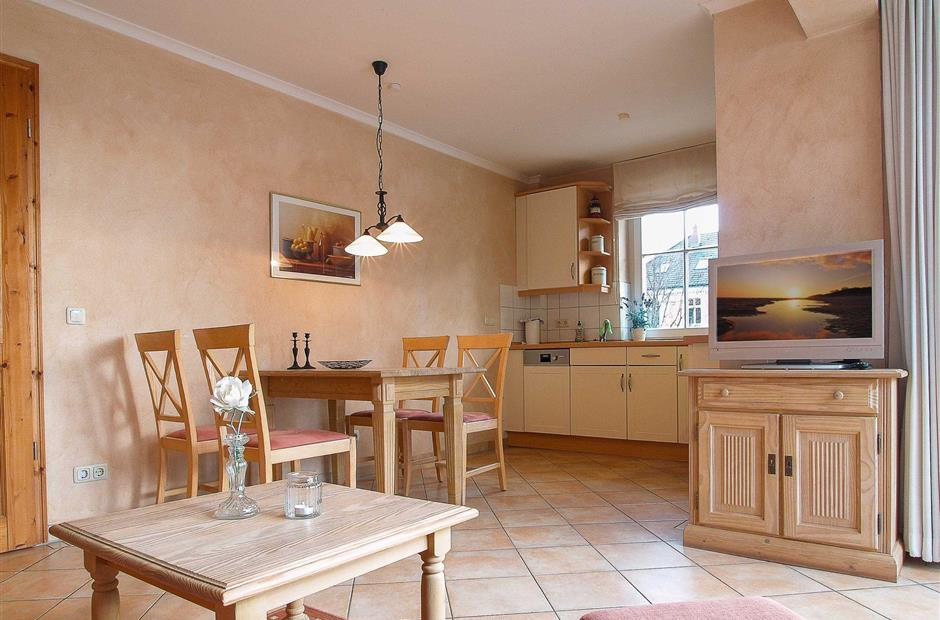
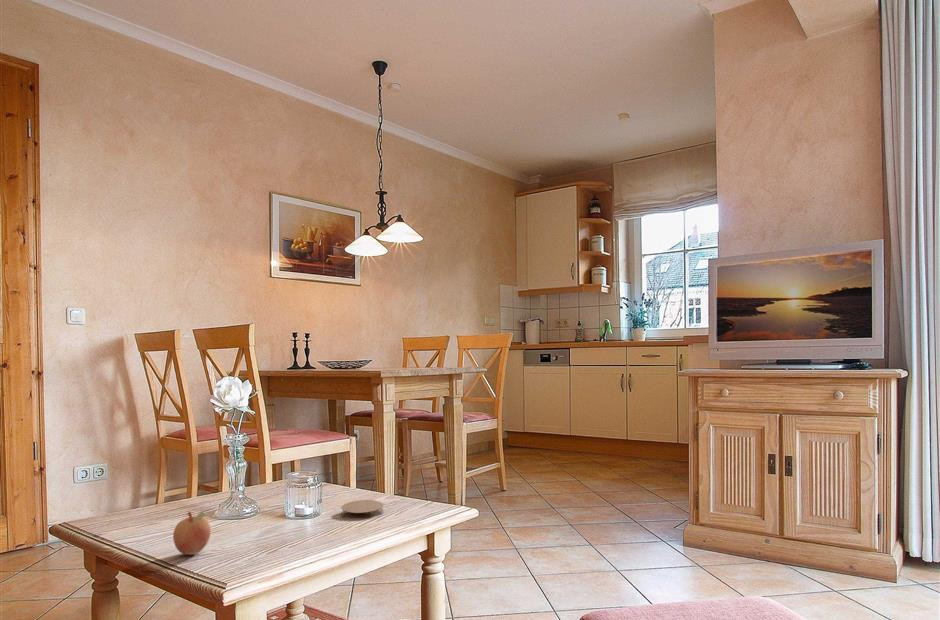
+ coaster [341,499,384,519]
+ fruit [172,510,212,556]
